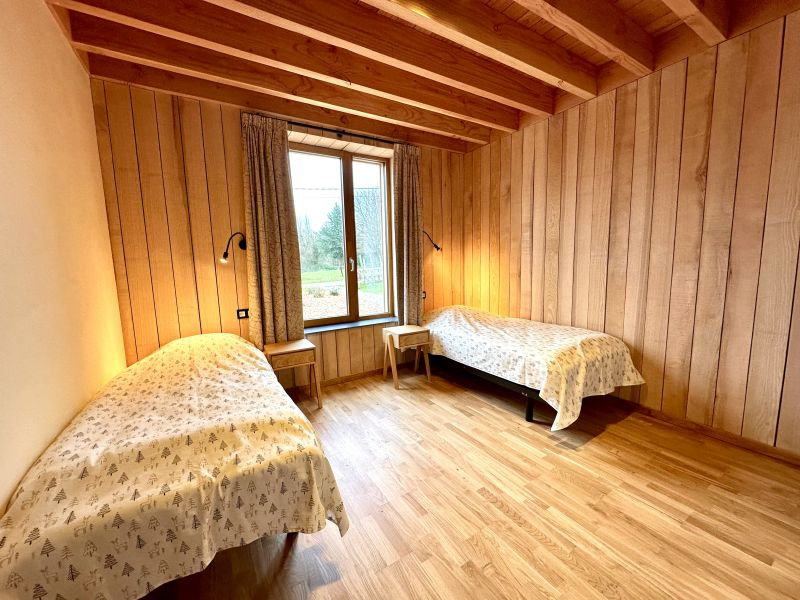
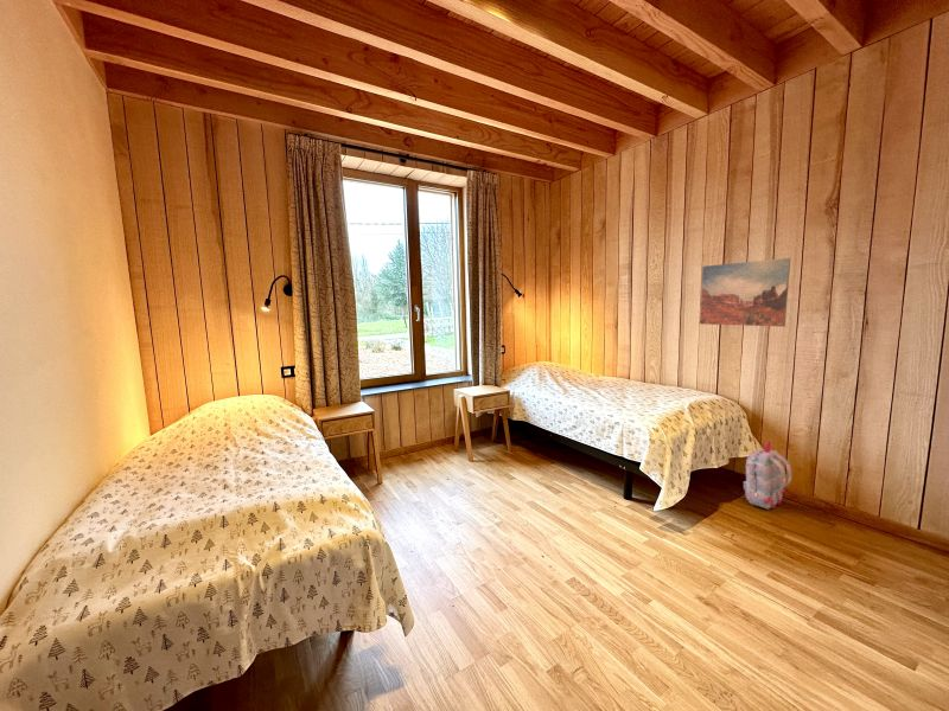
+ wall art [699,257,791,328]
+ backpack [743,440,792,510]
